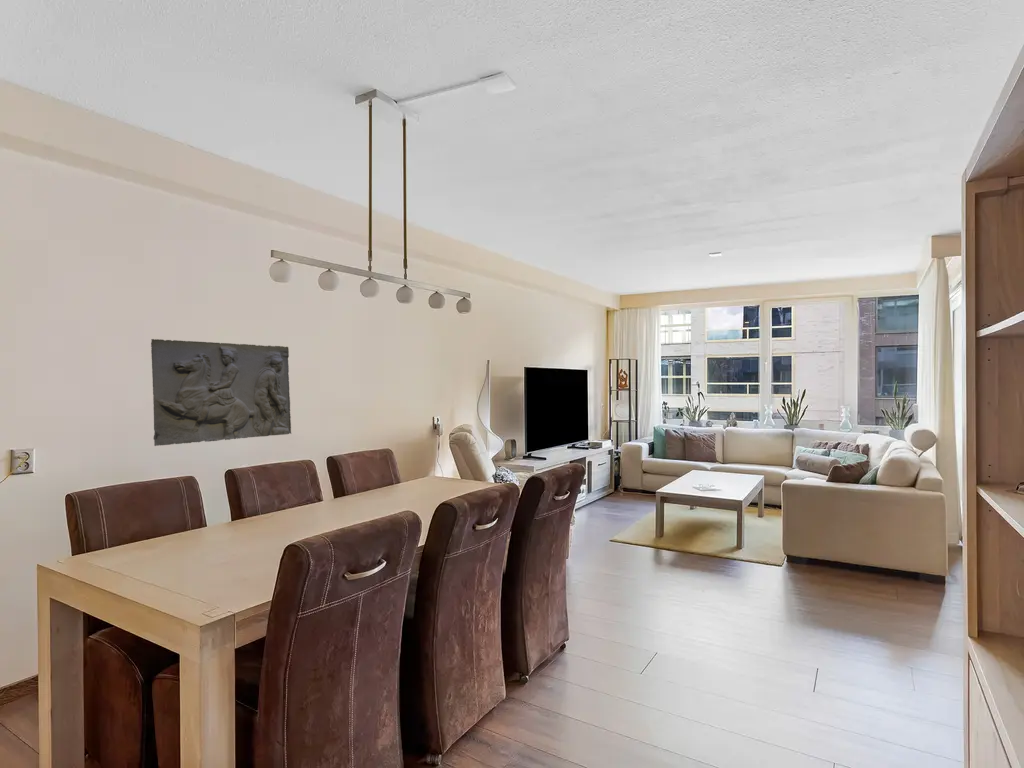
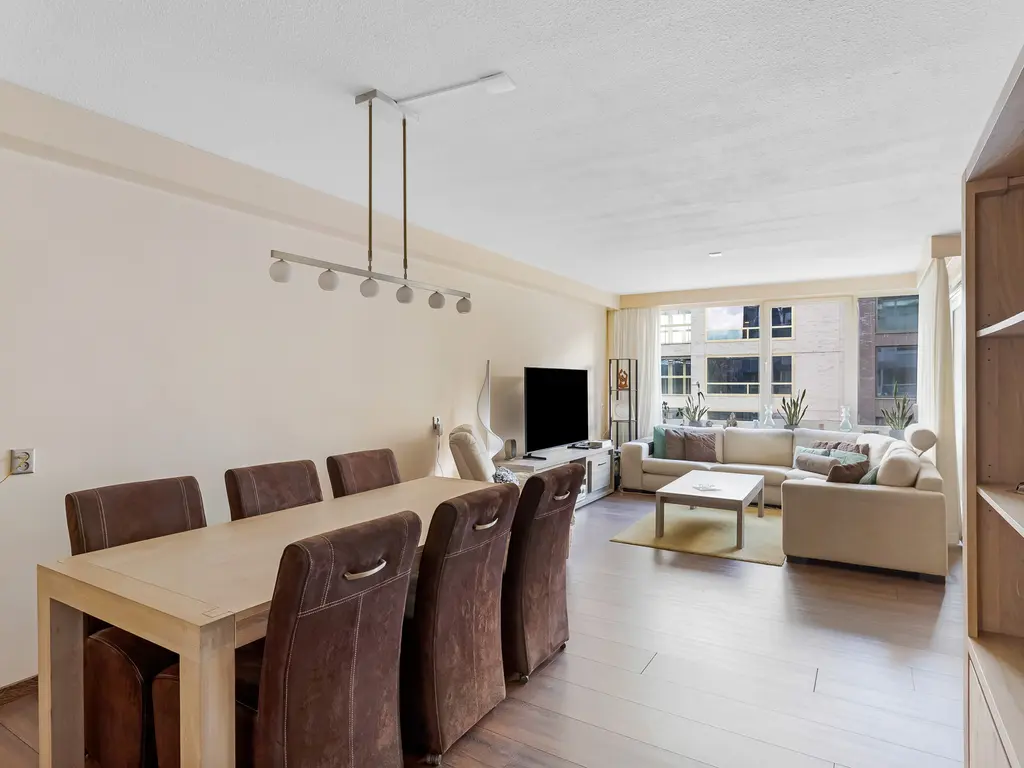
- relief sculpture [150,338,292,447]
